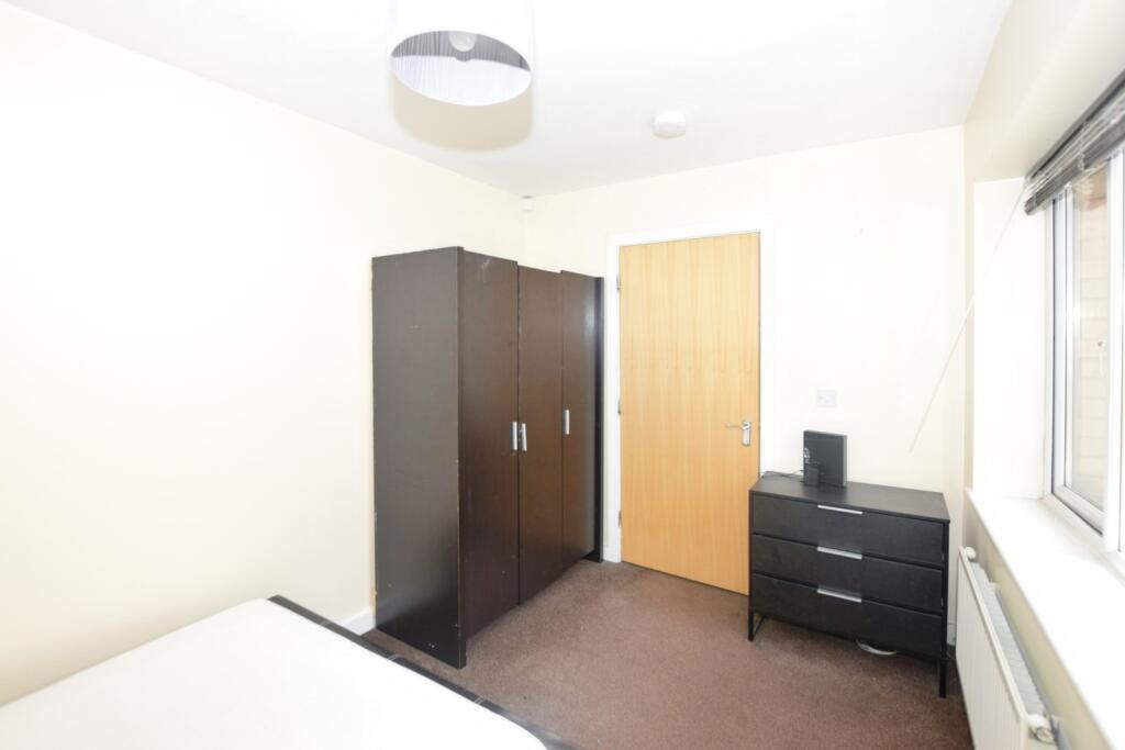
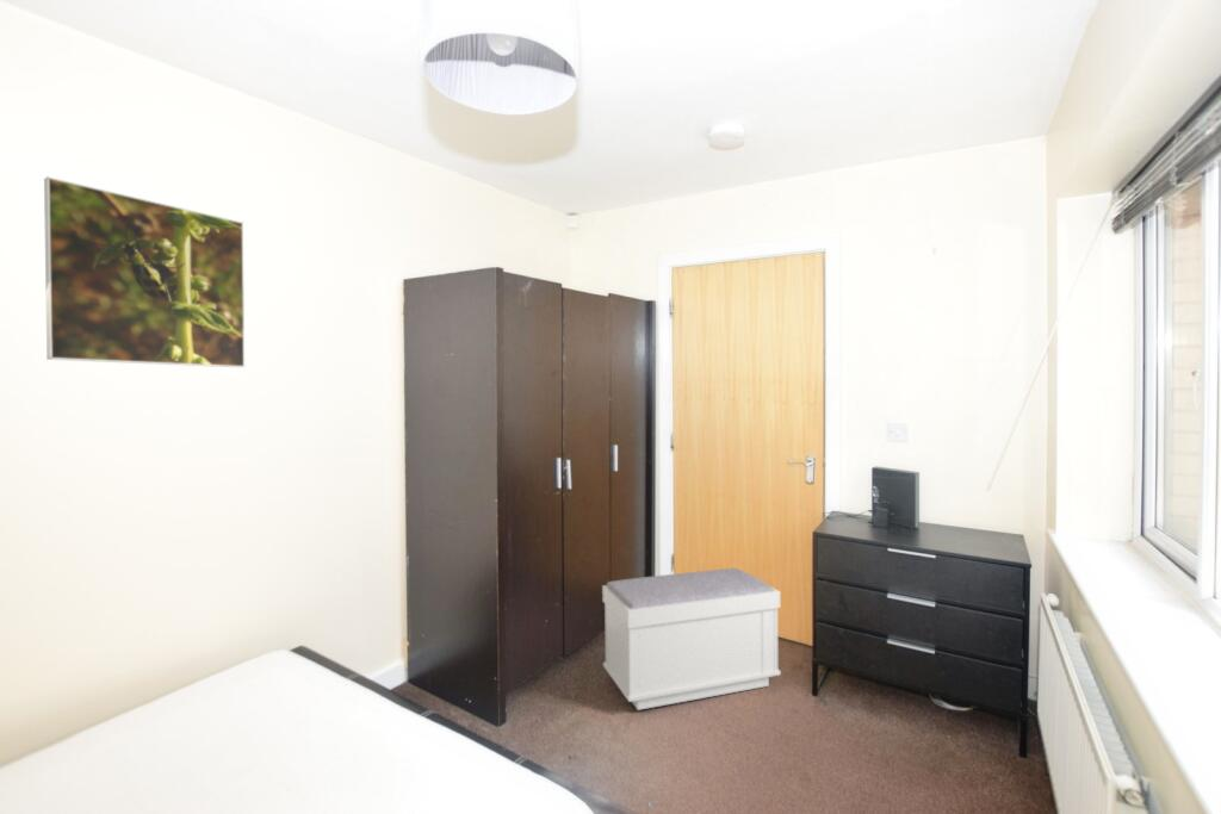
+ bench [601,567,782,712]
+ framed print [43,175,246,368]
